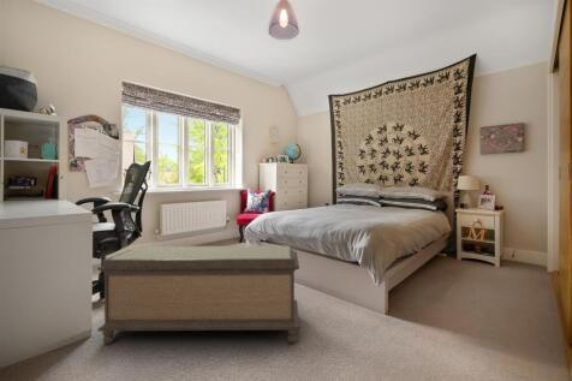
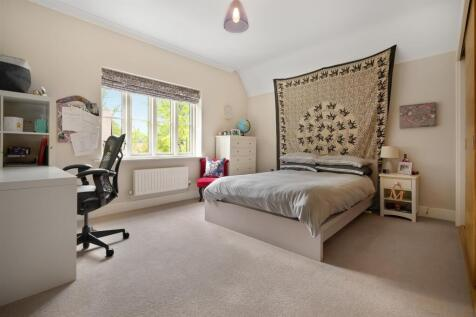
- bench [96,245,300,345]
